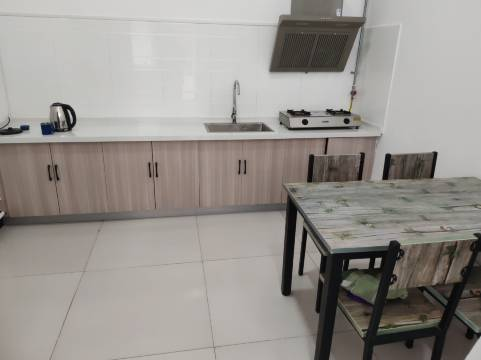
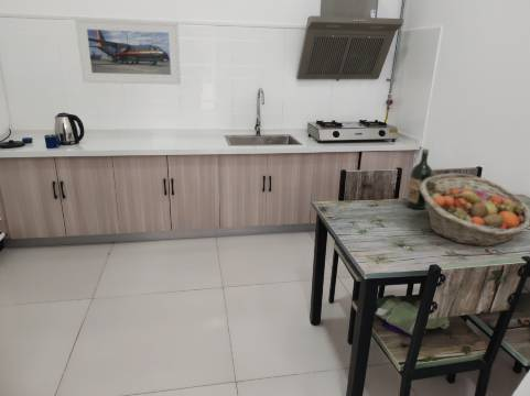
+ wine bottle [405,148,433,210]
+ fruit basket [420,173,530,248]
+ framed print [74,16,182,86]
